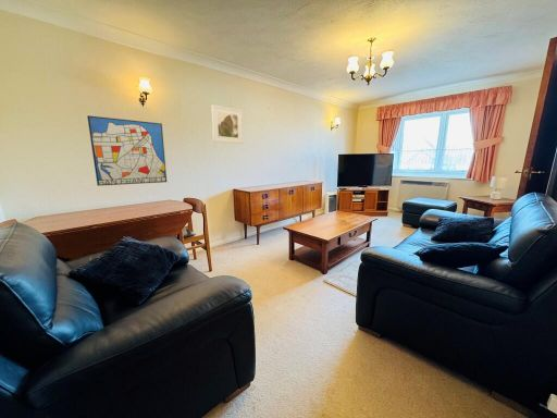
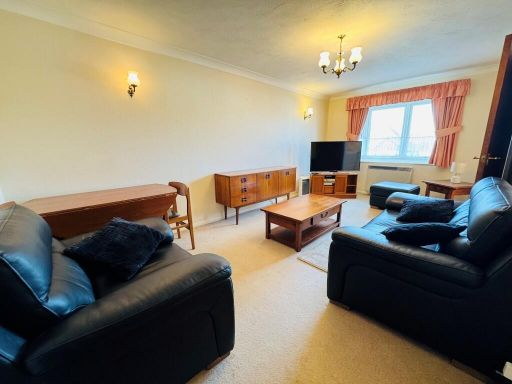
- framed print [211,103,244,145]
- wall art [86,114,168,187]
